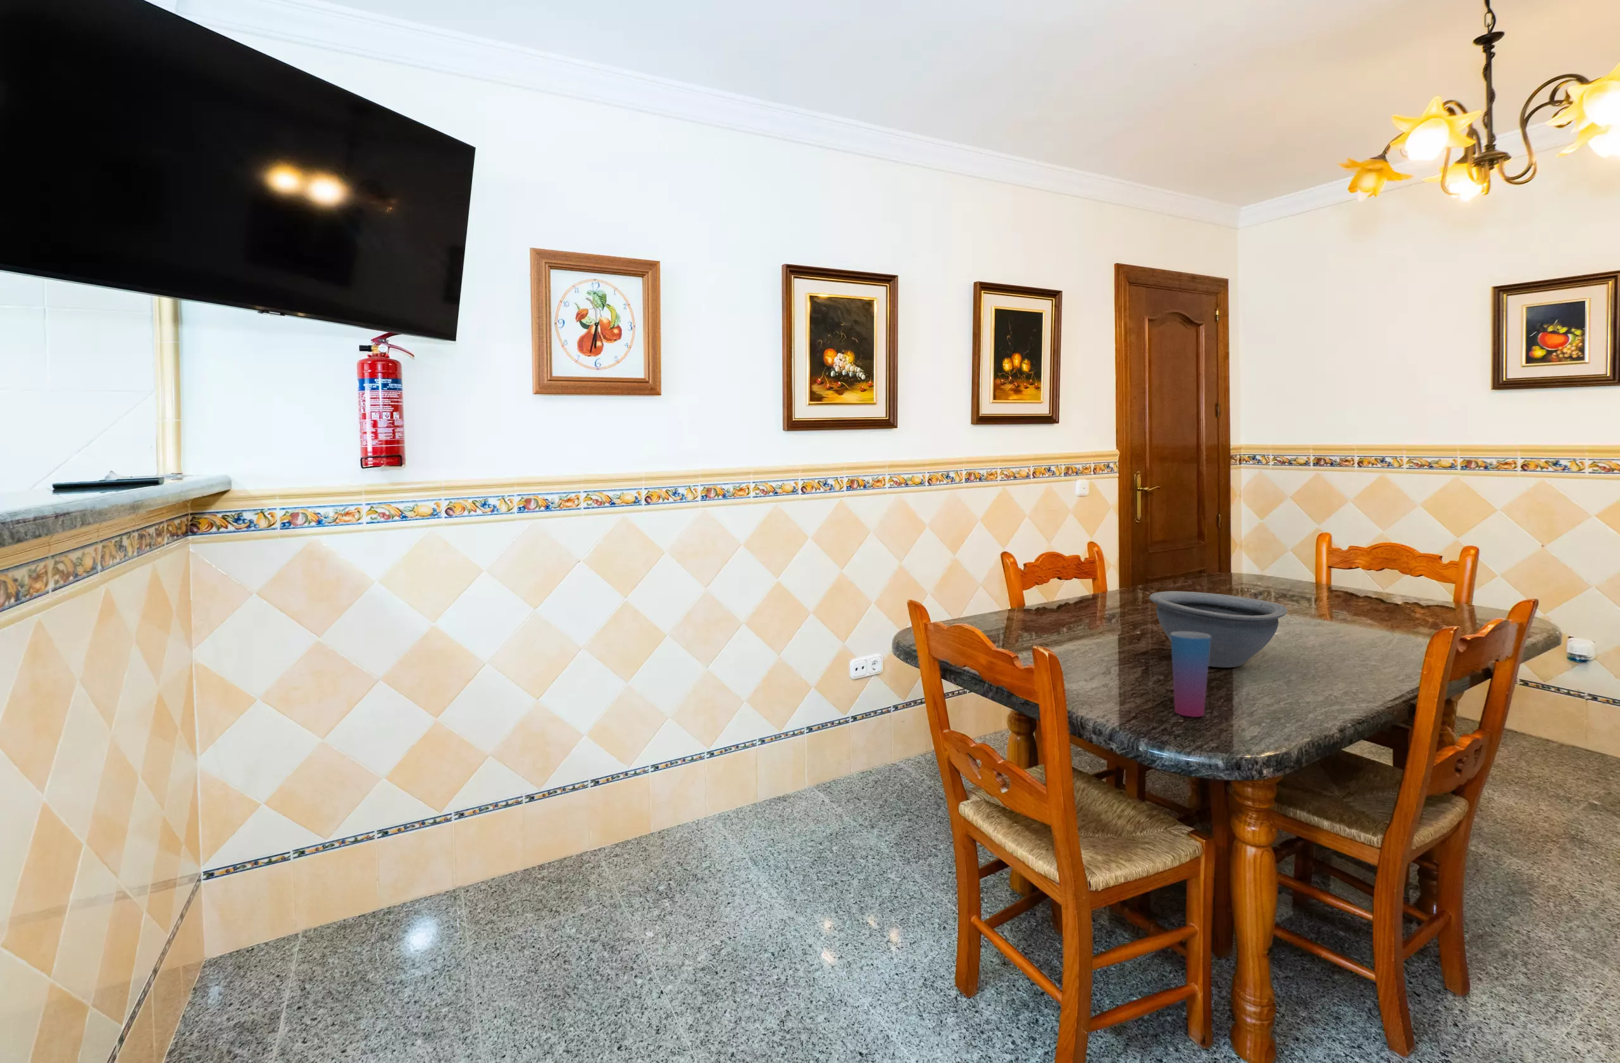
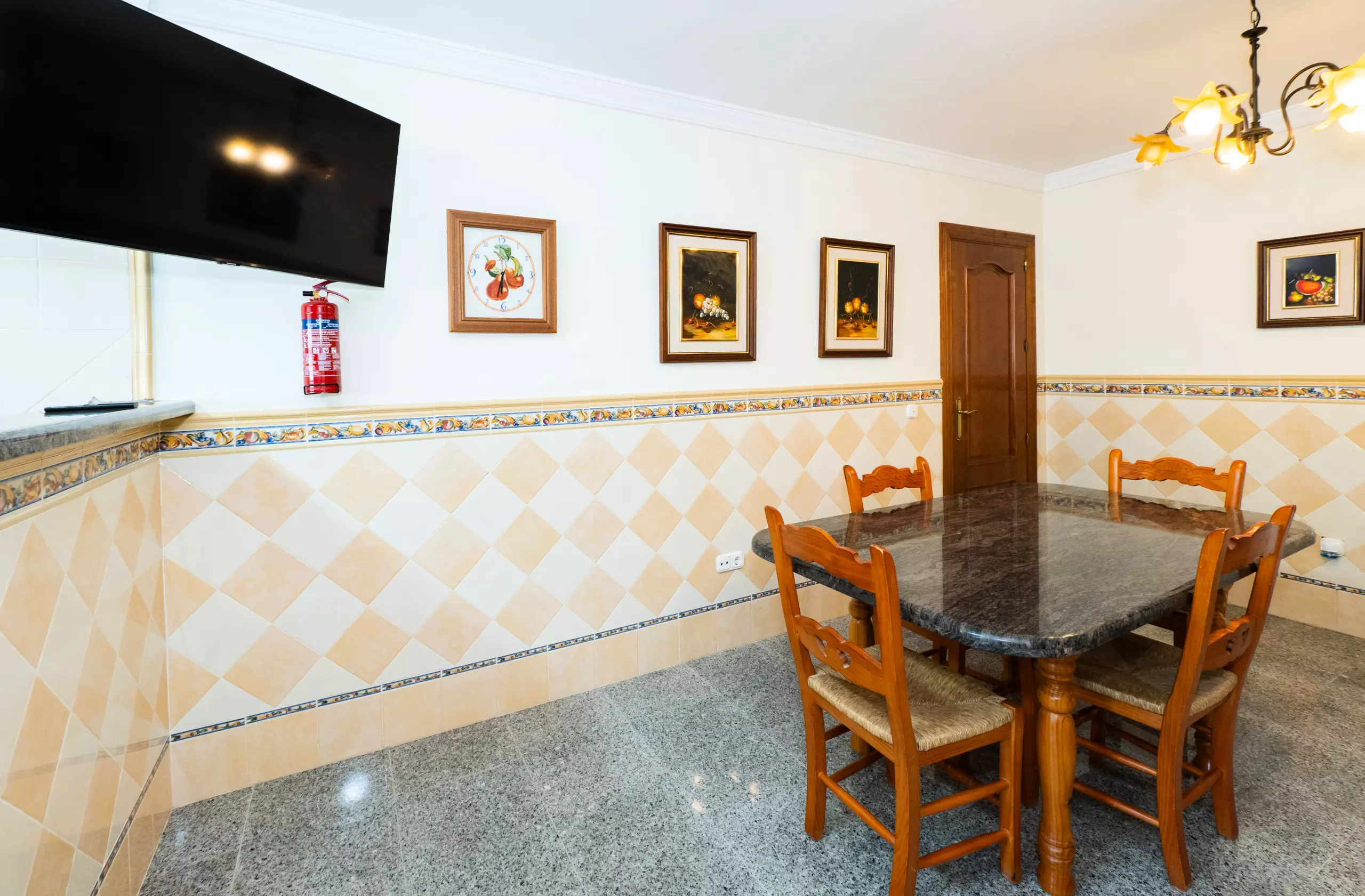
- cup [1170,631,1211,718]
- bowl [1149,591,1289,668]
